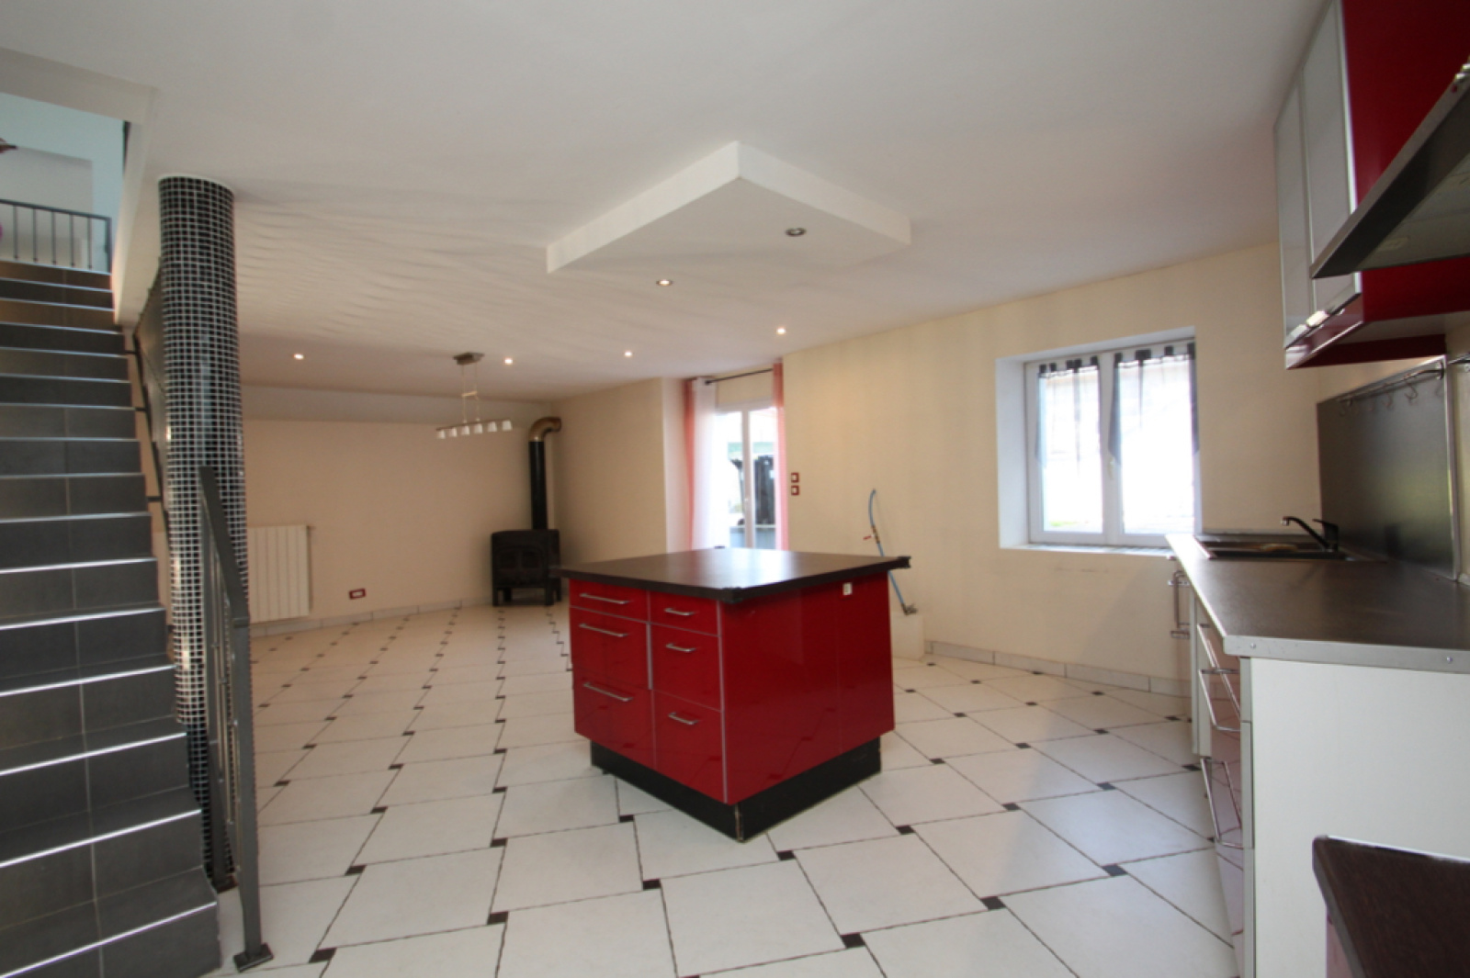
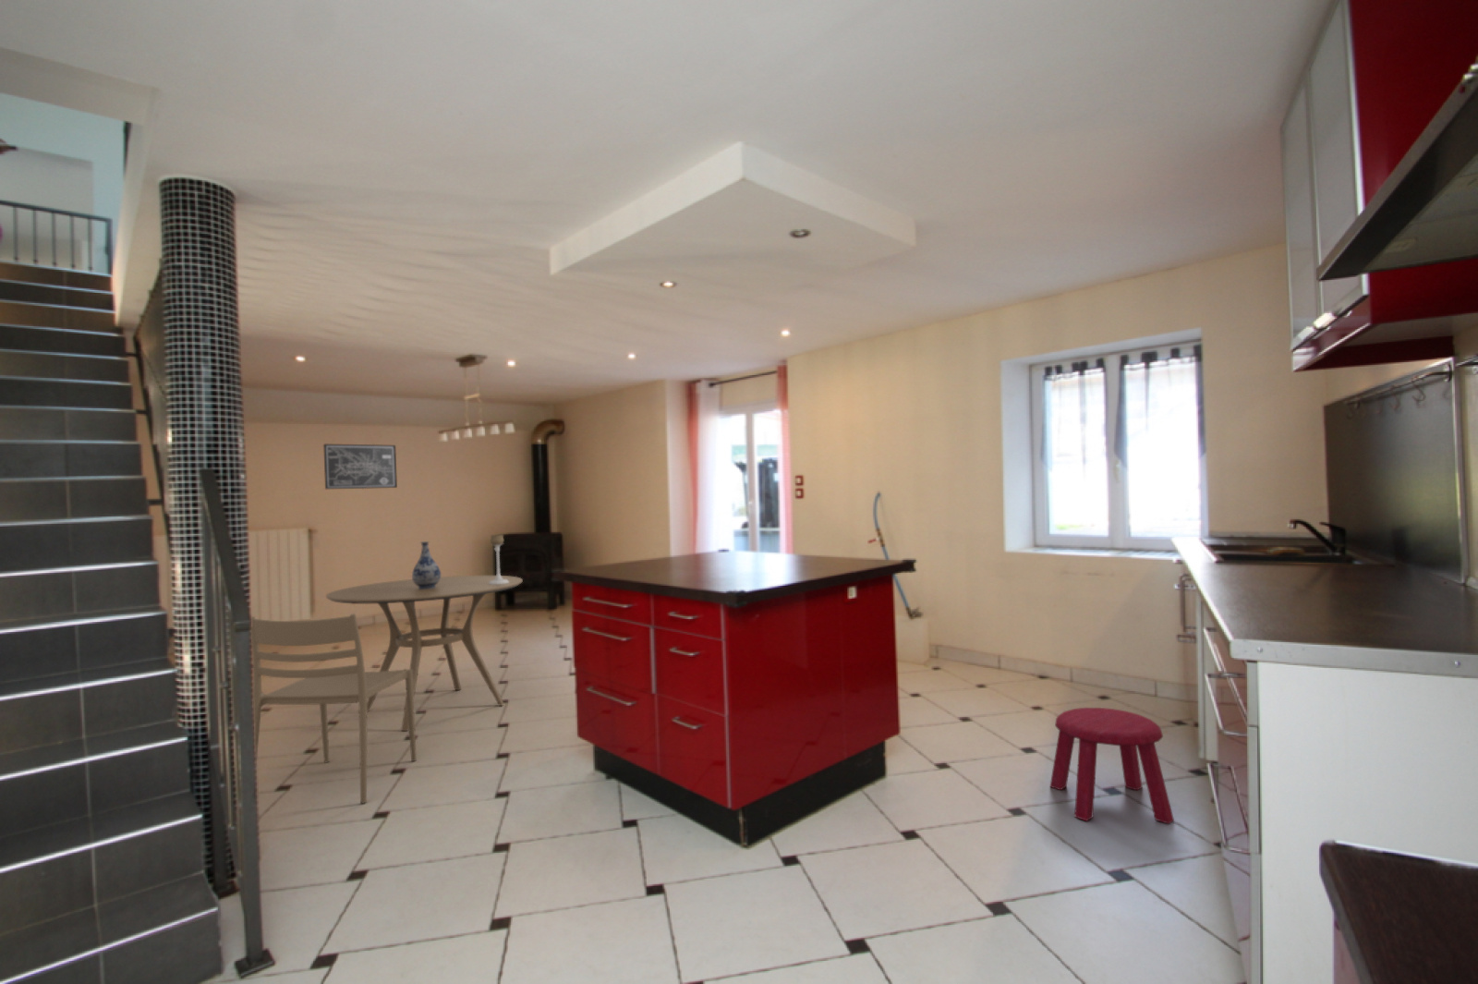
+ dining table [325,574,524,731]
+ stool [1050,707,1175,825]
+ candle holder [489,533,510,585]
+ wall art [323,444,399,490]
+ vase [411,540,441,590]
+ chair [250,613,417,805]
